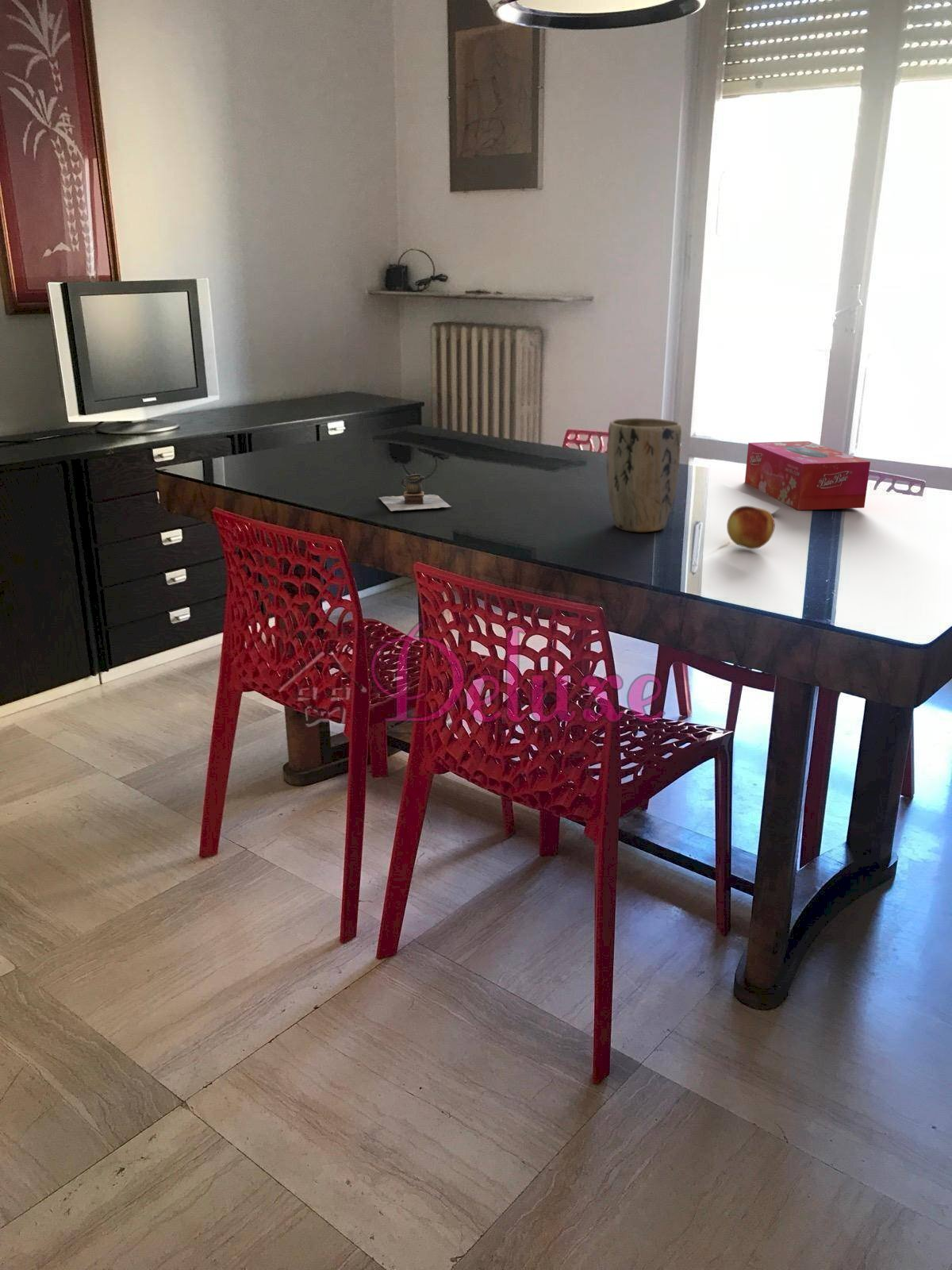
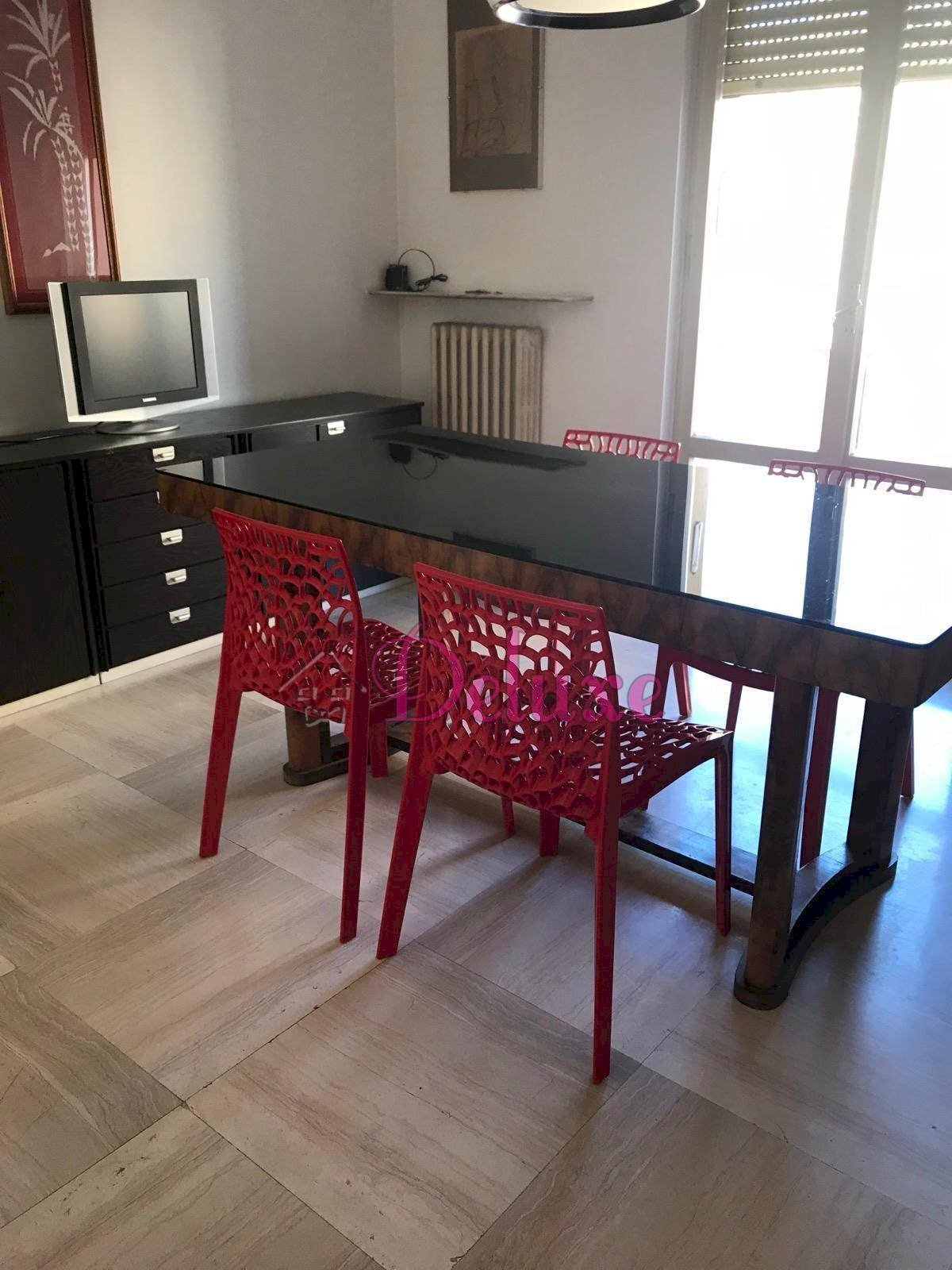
- fruit [726,505,776,550]
- teapot [378,470,451,512]
- plant pot [606,418,682,533]
- tissue box [744,441,871,511]
